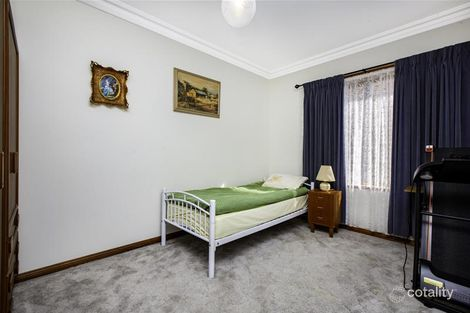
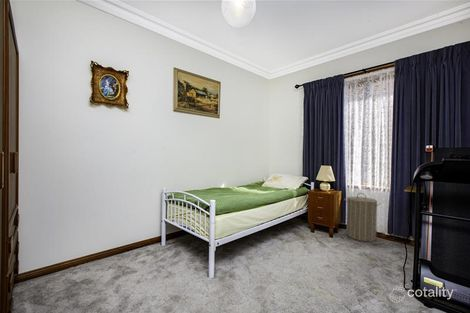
+ laundry hamper [344,192,382,243]
